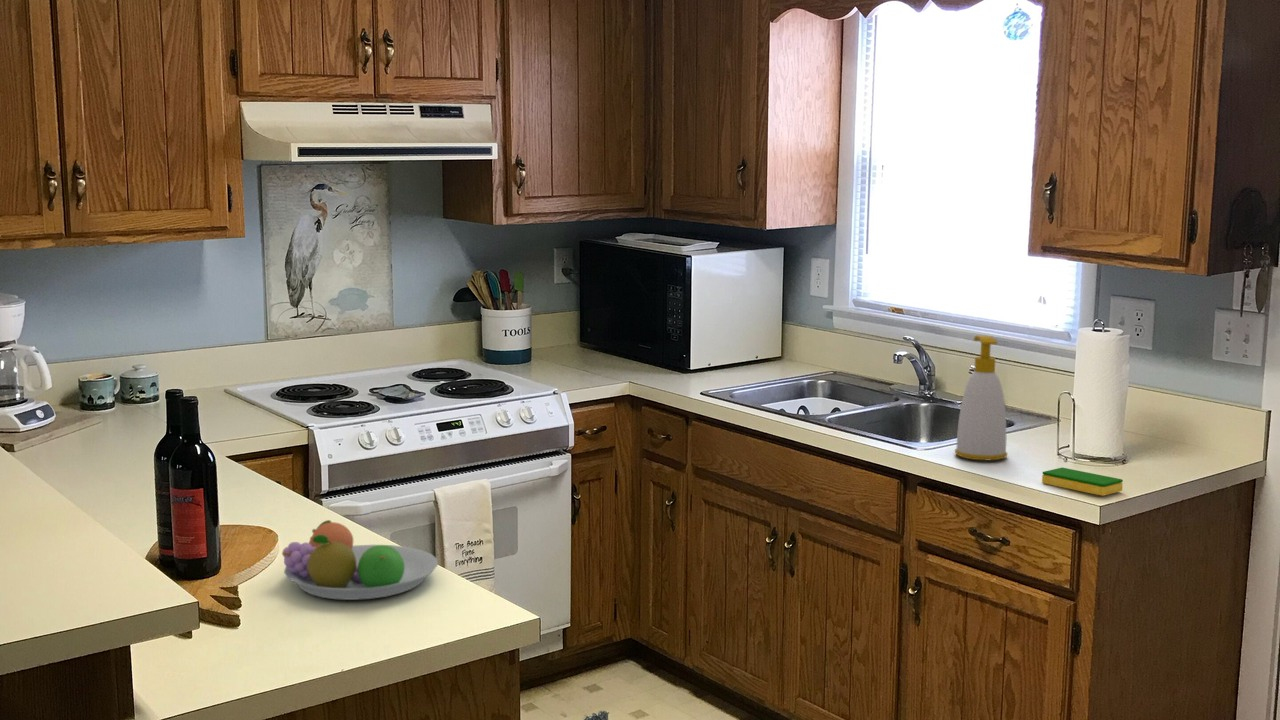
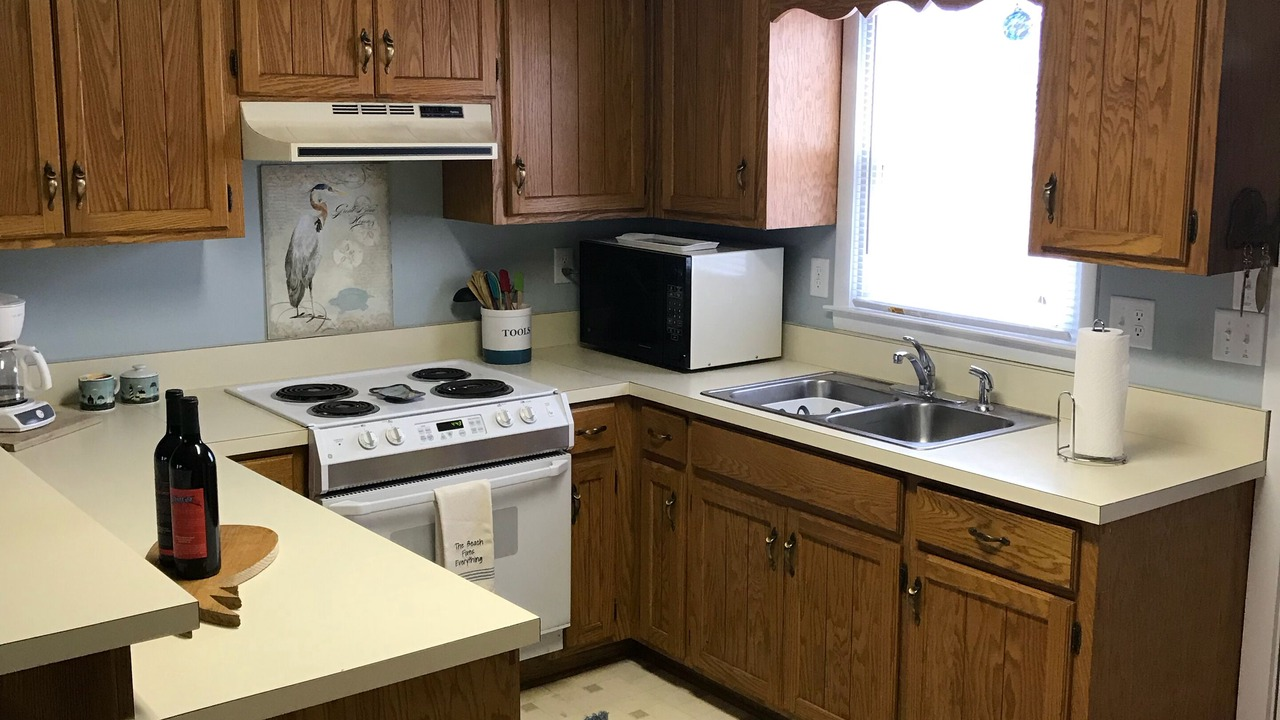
- soap bottle [954,335,1009,461]
- fruit bowl [281,519,439,601]
- dish sponge [1041,467,1124,497]
